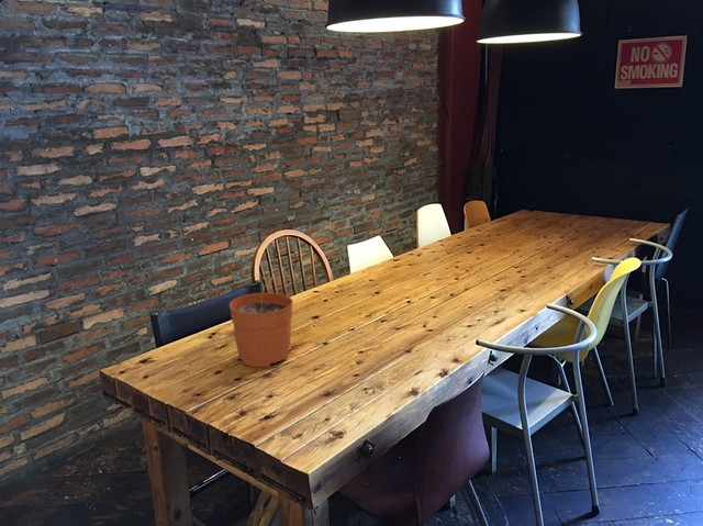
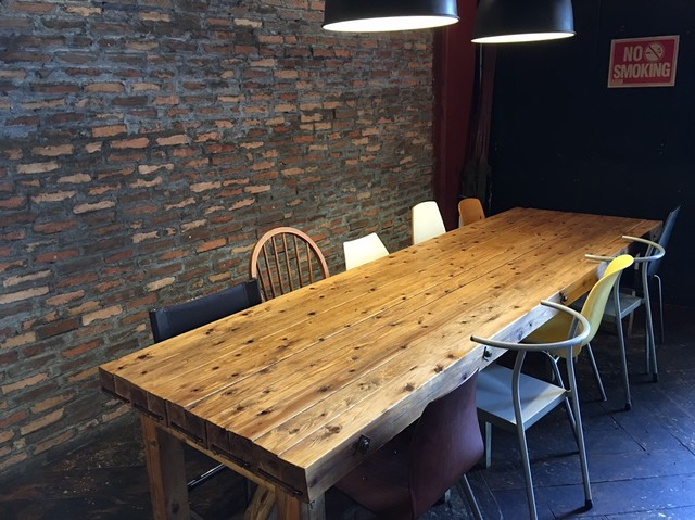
- plant pot [228,276,294,368]
